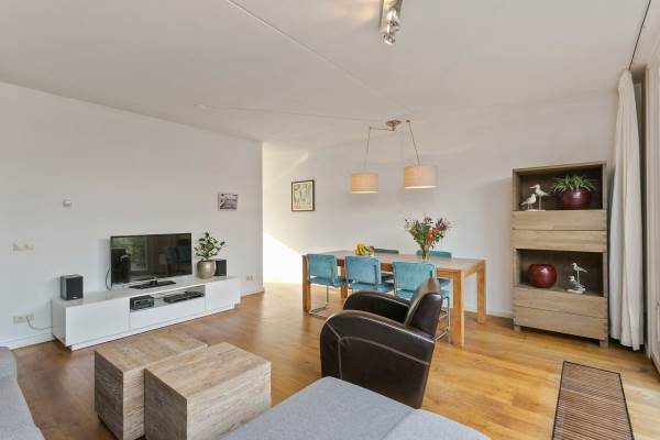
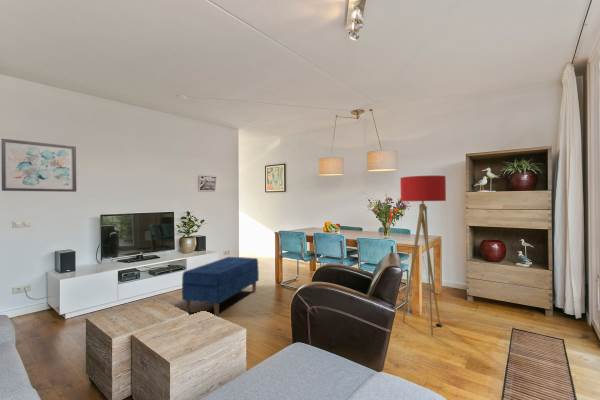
+ bench [181,256,260,317]
+ wall art [0,138,77,193]
+ floor lamp [399,175,447,337]
